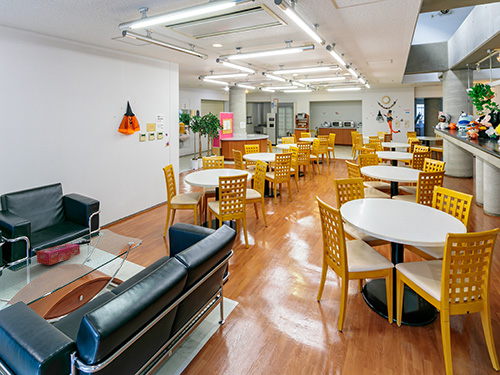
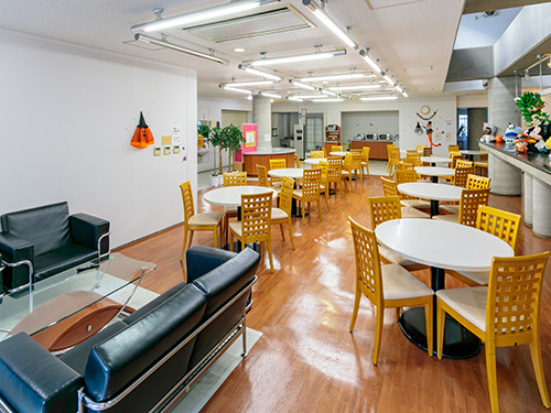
- tissue box [36,243,81,266]
